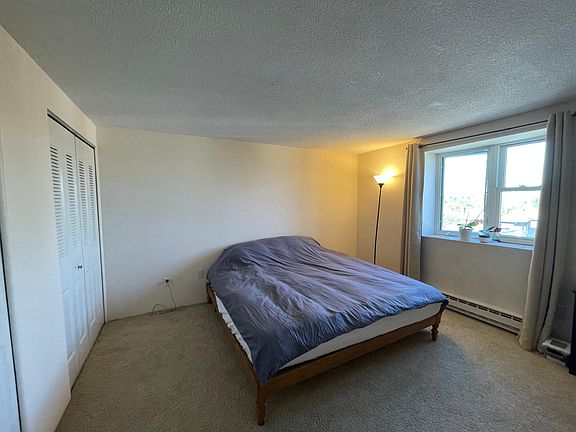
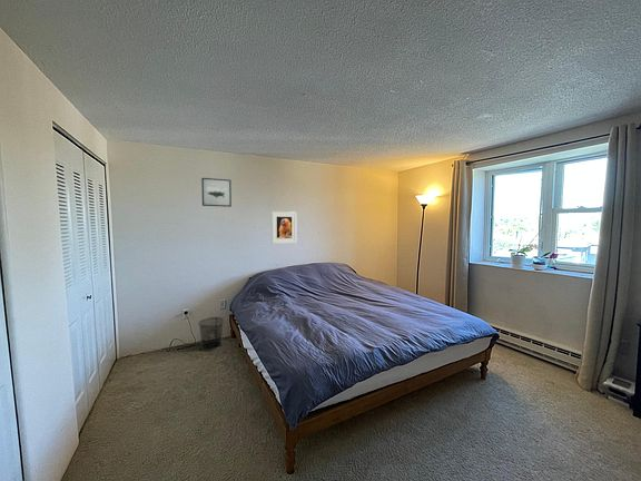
+ wall art [200,177,233,208]
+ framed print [270,210,297,245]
+ waste bin [197,316,225,352]
